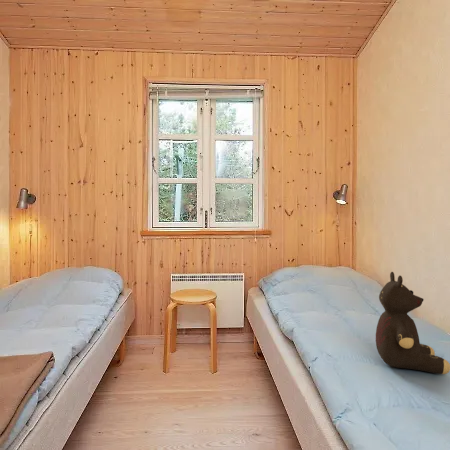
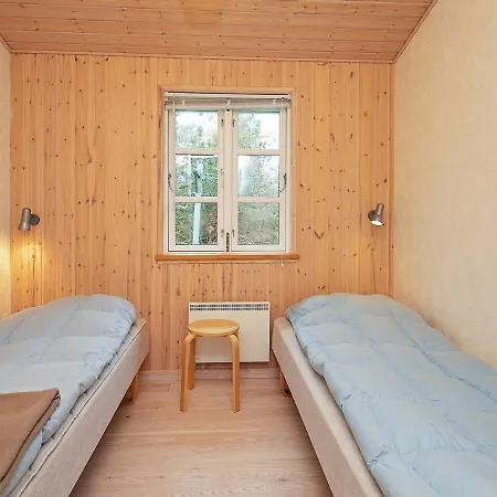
- teddy bear [375,271,450,375]
